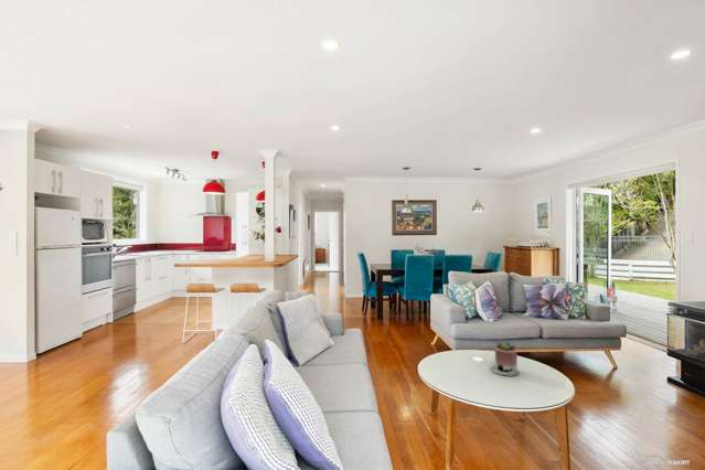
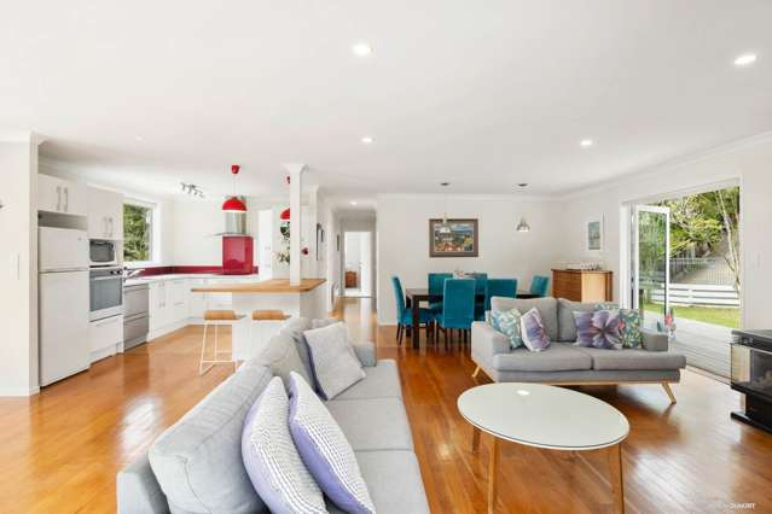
- succulent planter [490,340,521,376]
